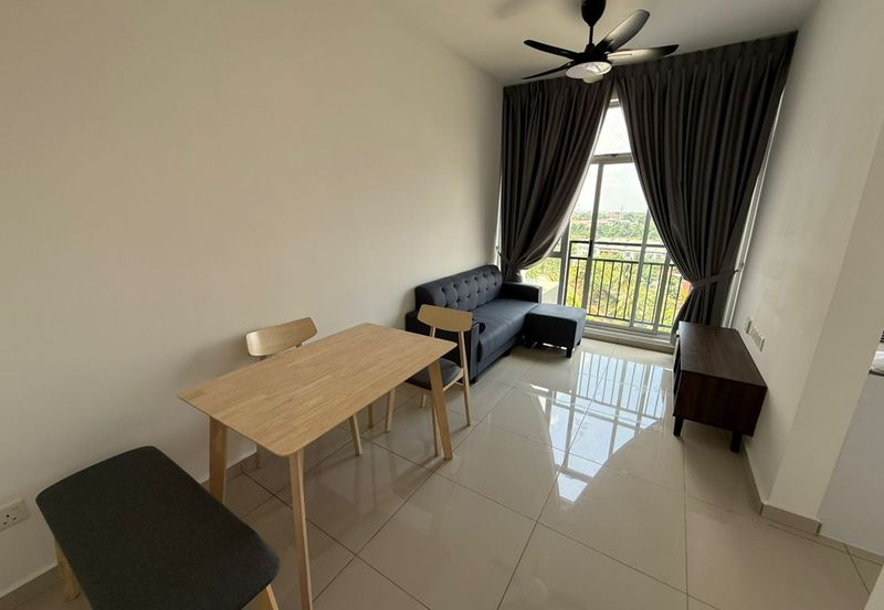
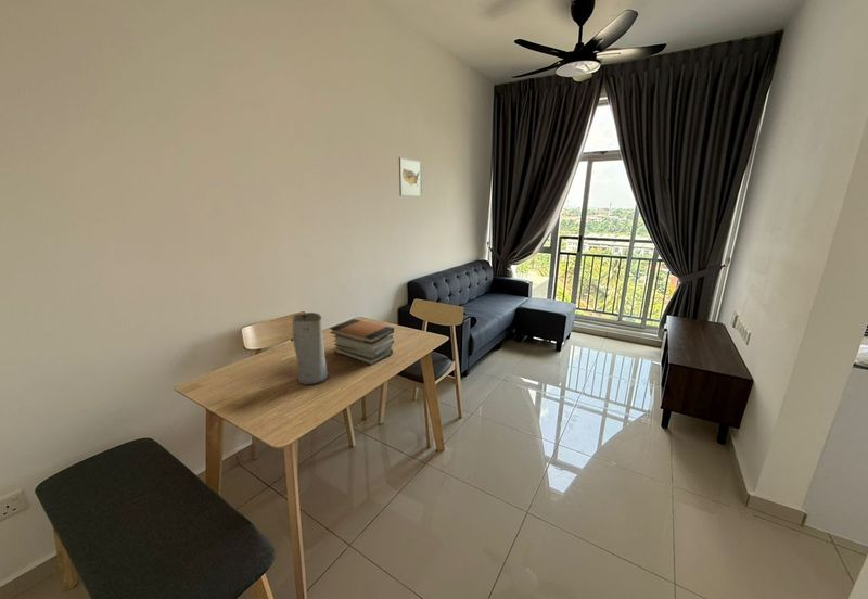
+ wall art [398,156,423,197]
+ book stack [329,318,395,366]
+ vase [292,311,329,386]
